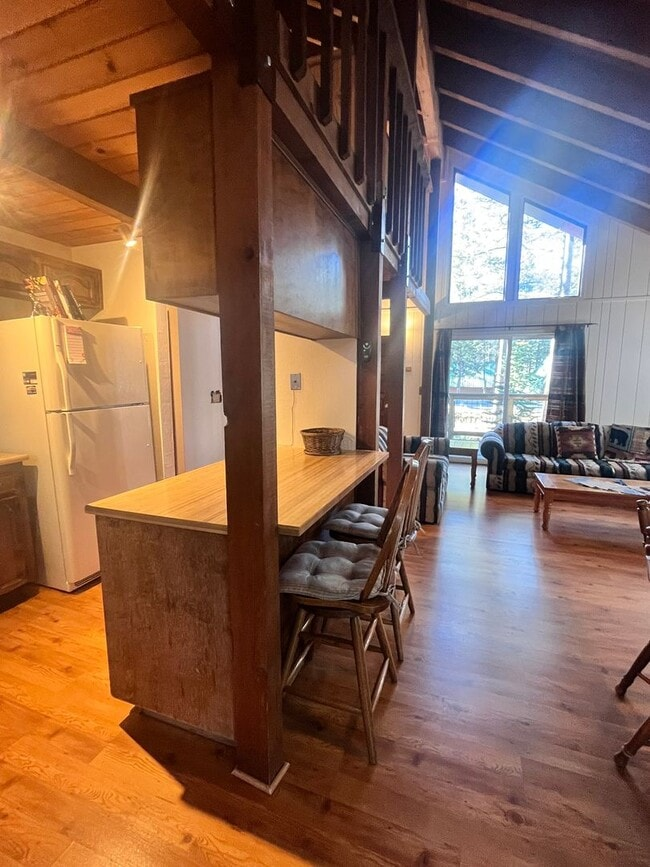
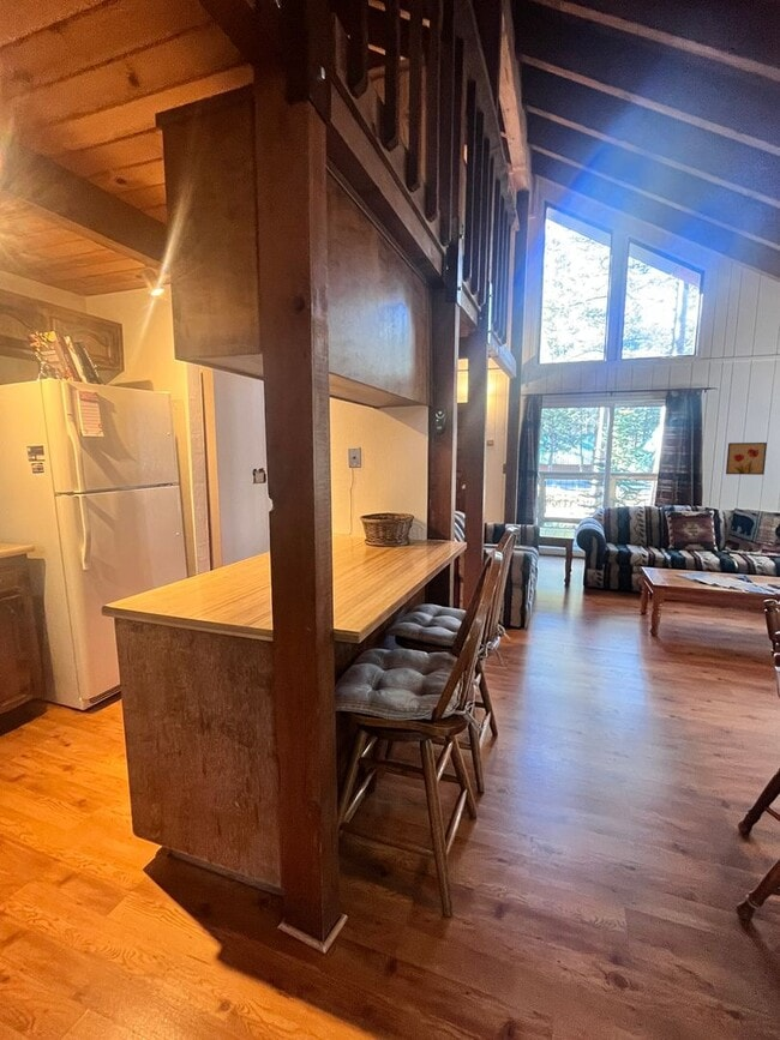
+ wall art [725,441,768,476]
